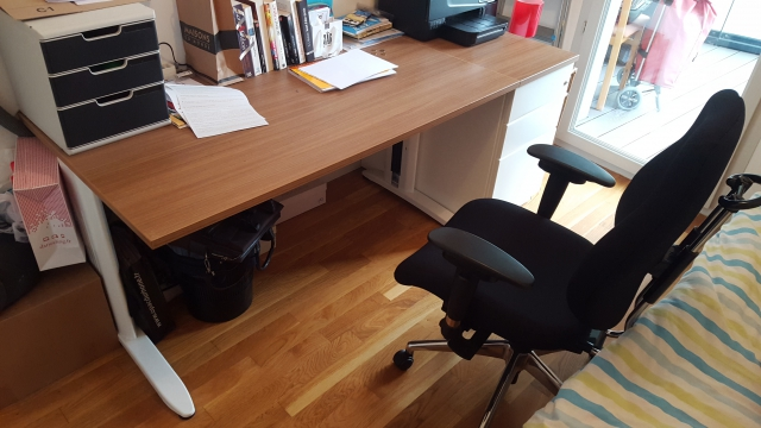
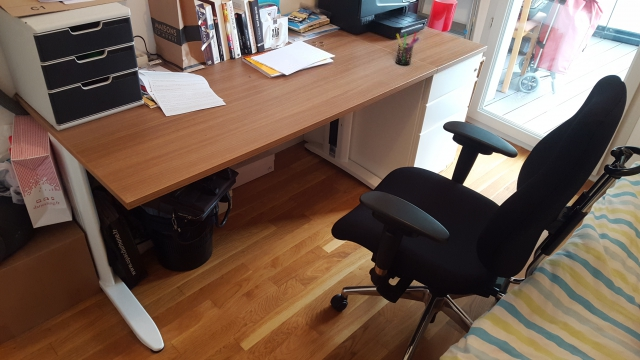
+ pen holder [395,31,420,66]
